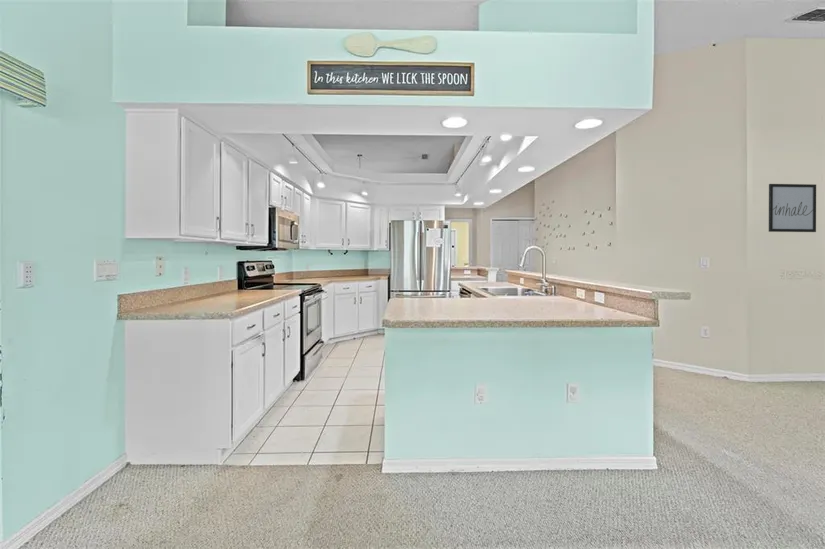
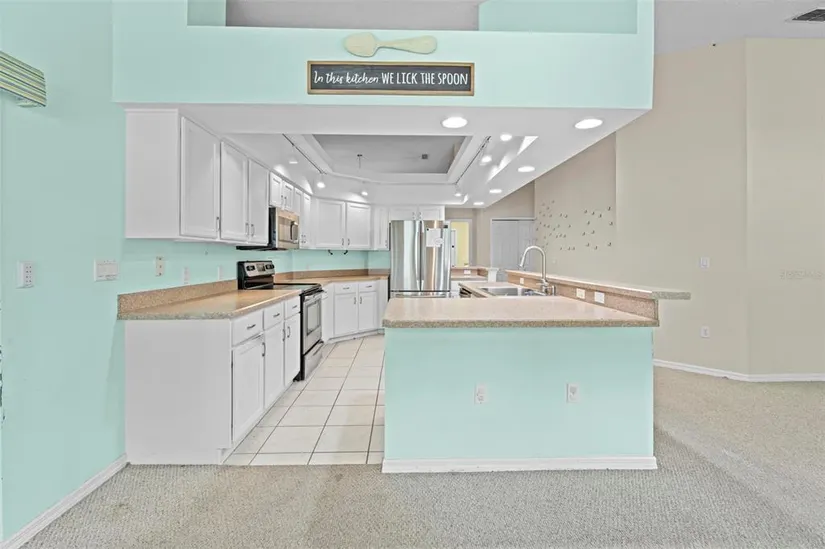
- wall art [768,183,817,233]
